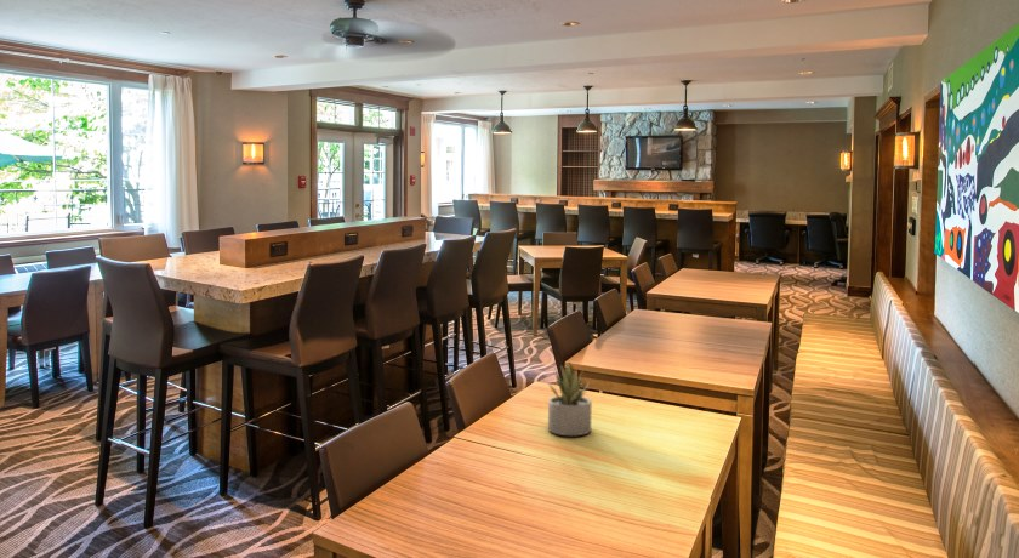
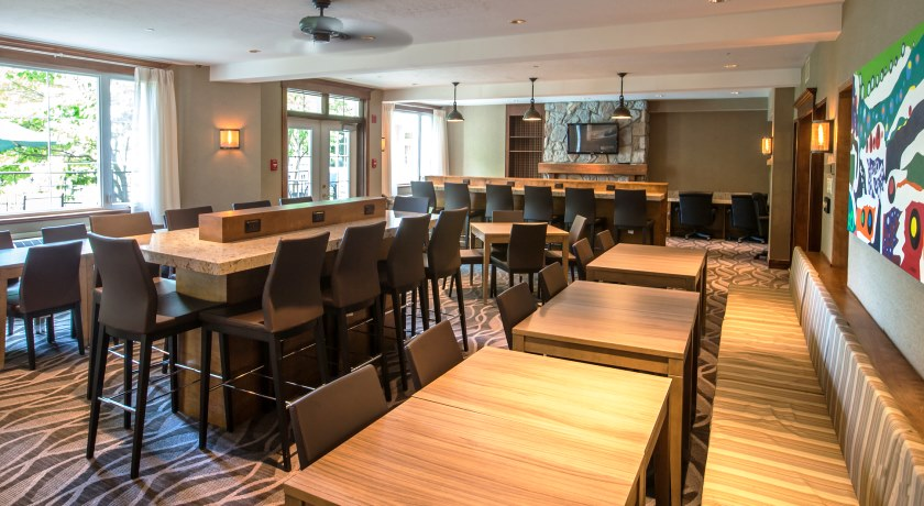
- succulent plant [547,360,593,437]
